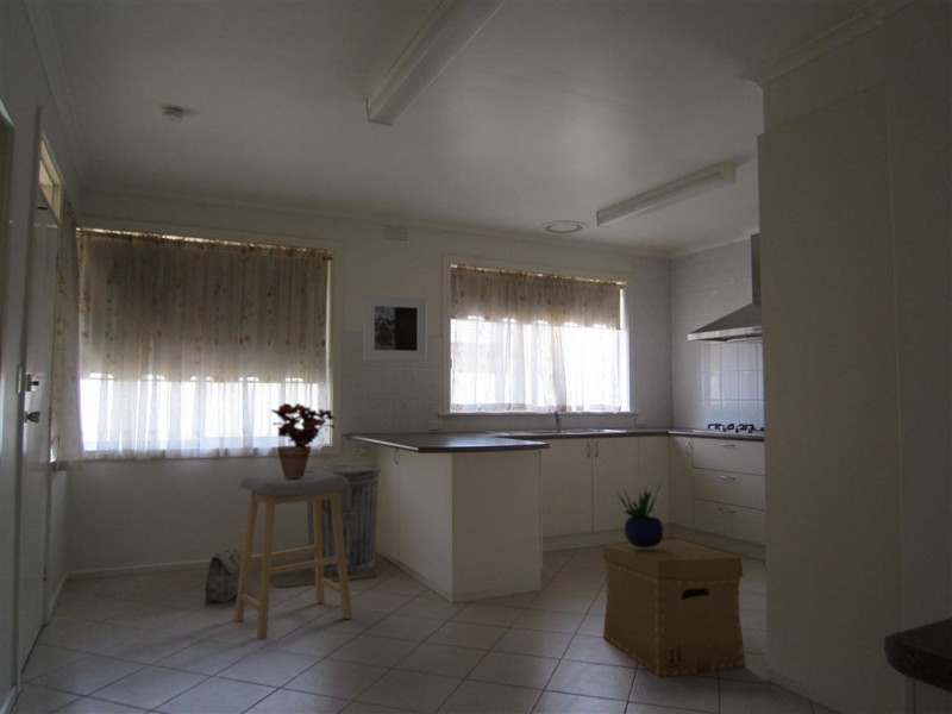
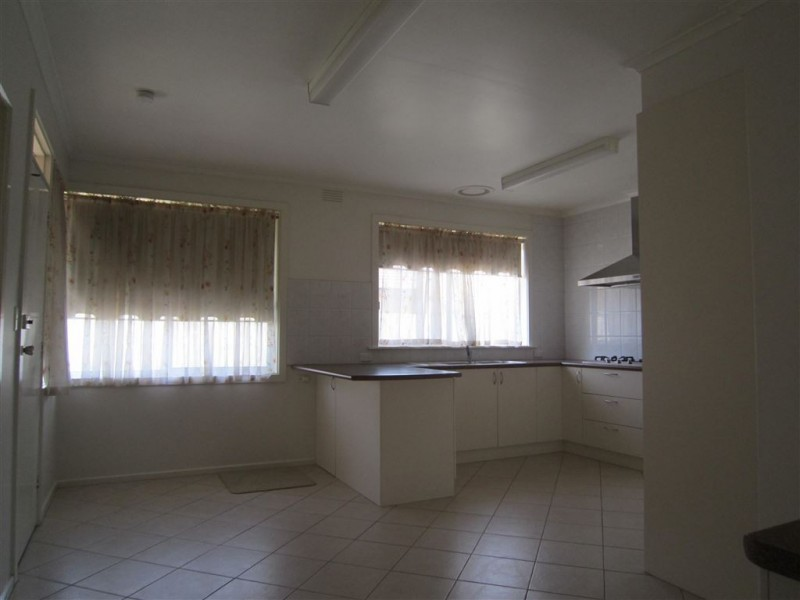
- cardboard box [602,538,747,679]
- trash can [305,462,382,576]
- bag [205,546,243,603]
- potted plant [616,482,664,547]
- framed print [363,294,428,362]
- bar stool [233,471,353,640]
- potted plant [270,402,336,477]
